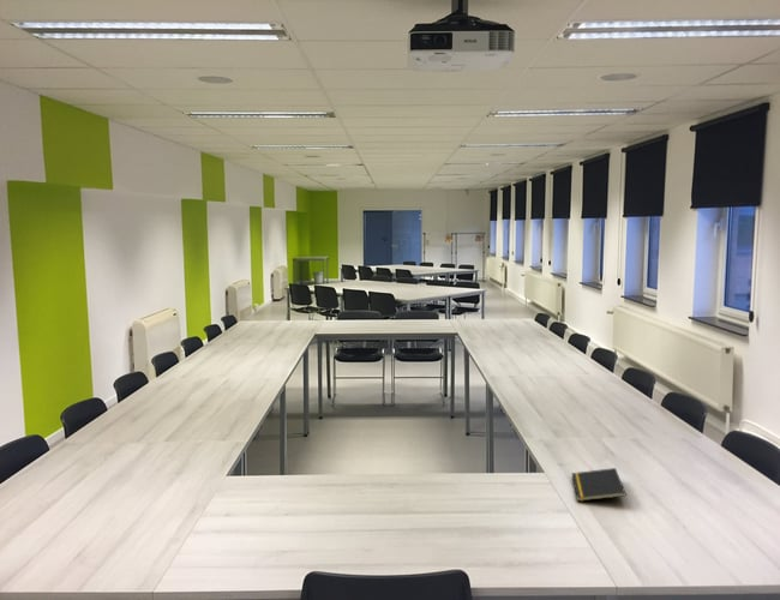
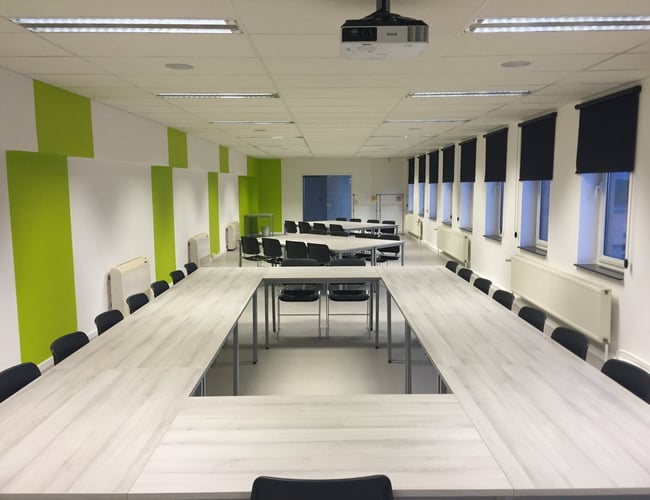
- notepad [570,467,628,503]
